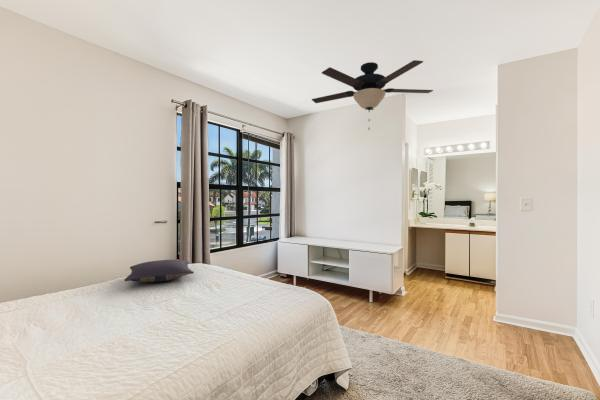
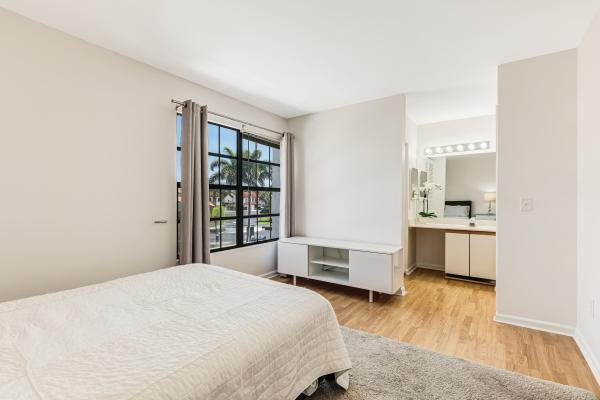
- pillow [123,259,195,283]
- ceiling fan [311,59,434,131]
